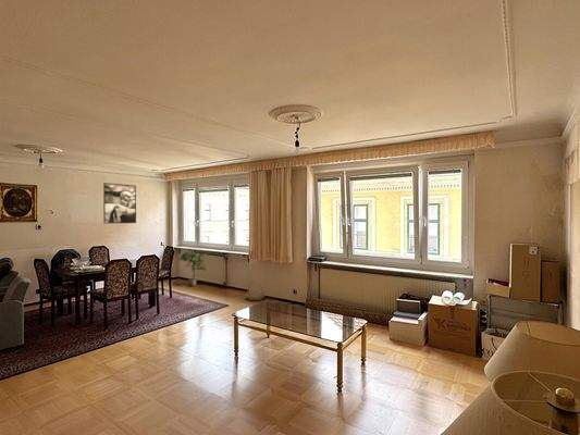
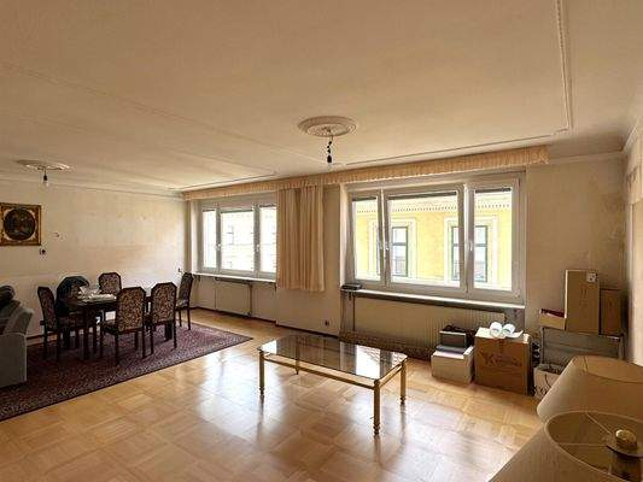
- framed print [102,182,137,225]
- potted plant [176,250,207,287]
- basket [244,281,267,301]
